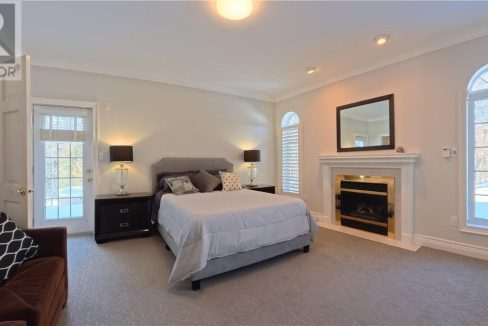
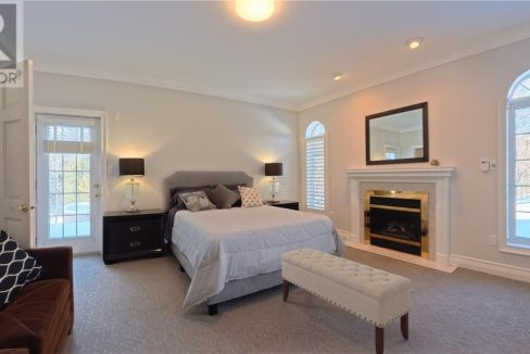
+ bench [280,246,412,354]
